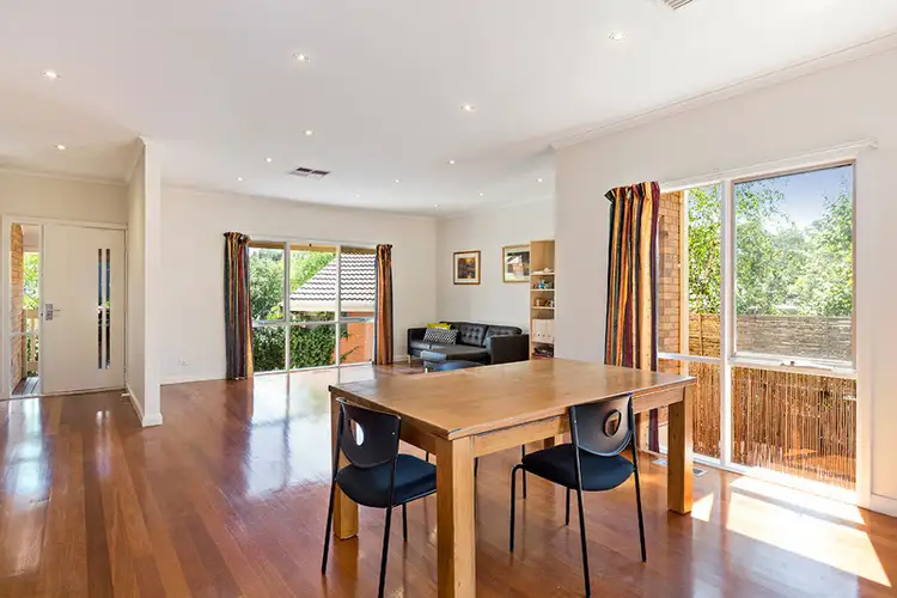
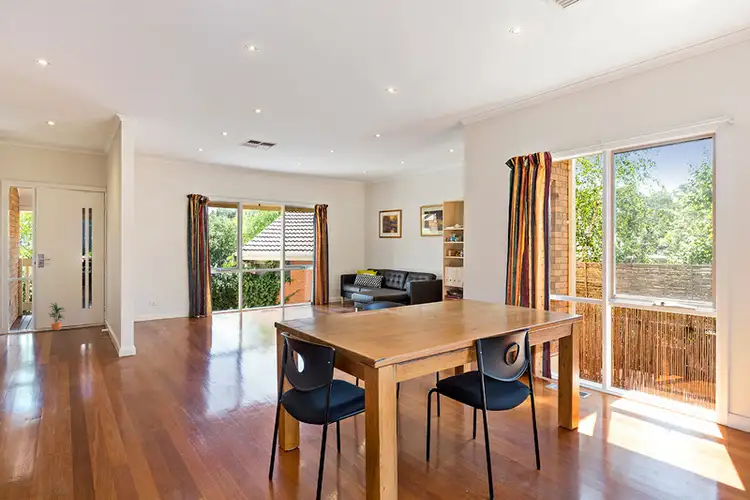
+ potted plant [48,302,66,331]
